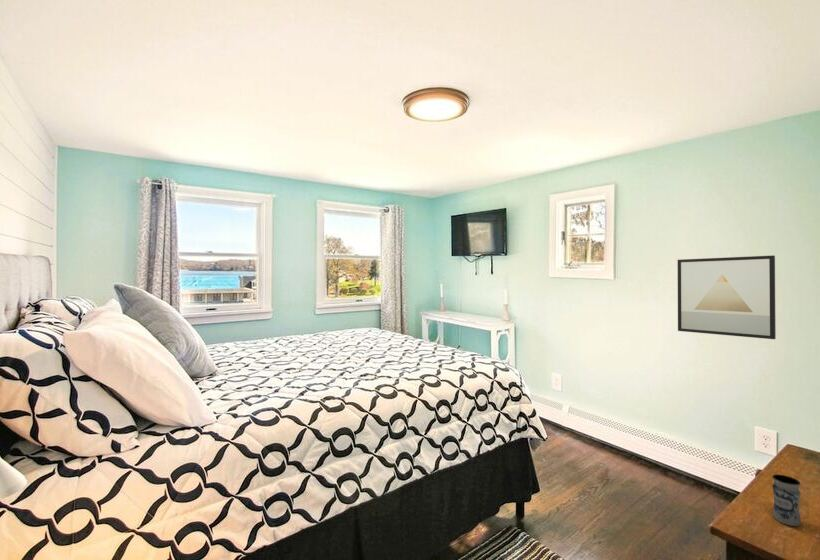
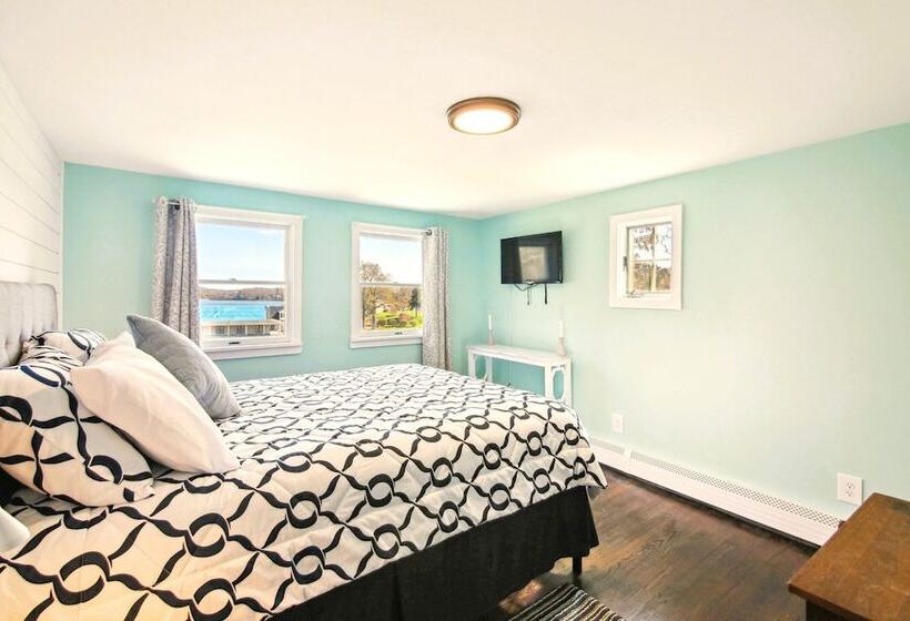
- jar [771,474,802,527]
- wall art [677,254,777,340]
